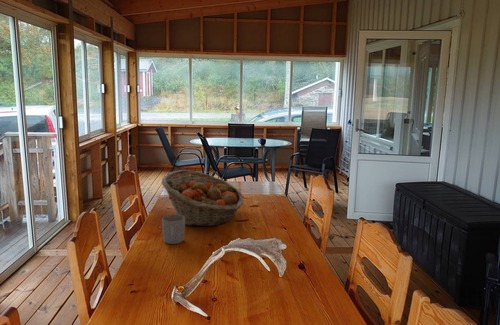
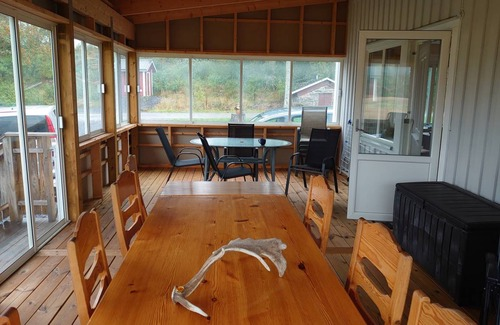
- fruit basket [160,169,244,228]
- mug [161,214,186,245]
